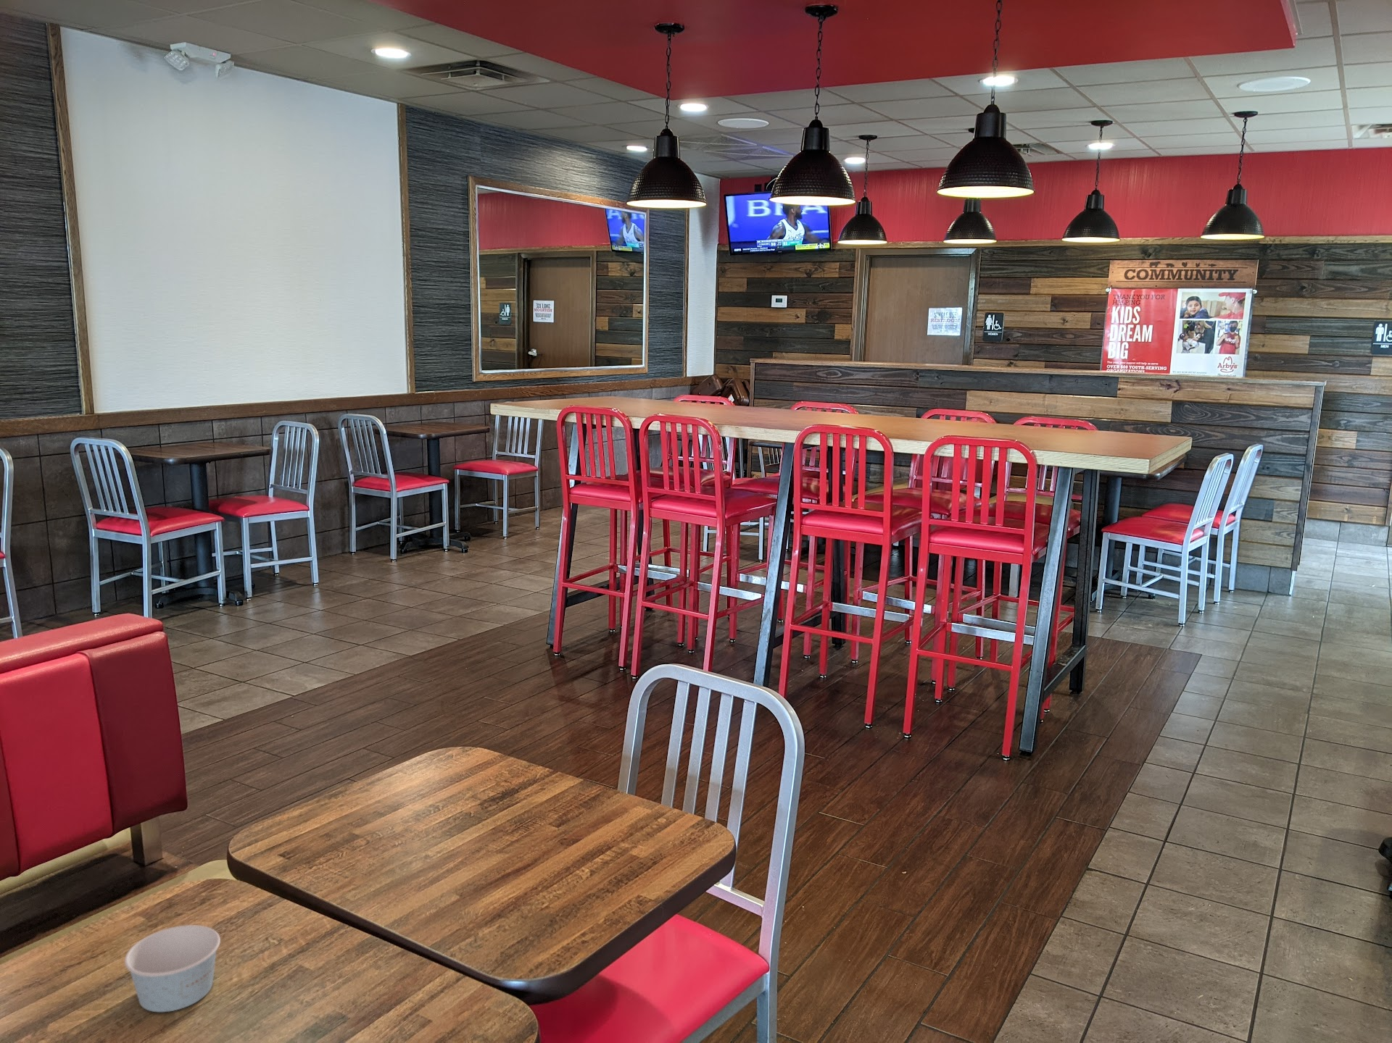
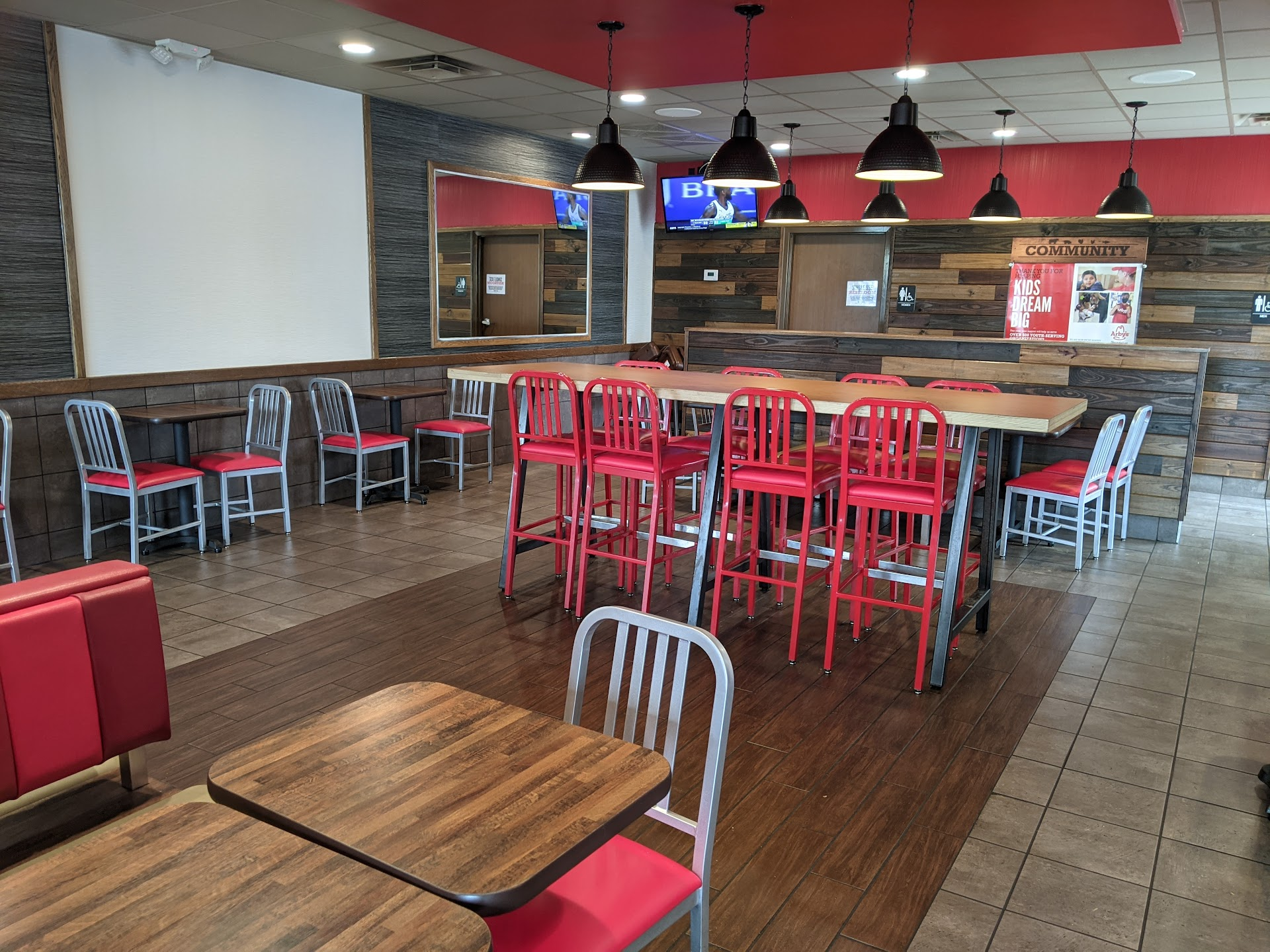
- paper cup [124,925,221,1012]
